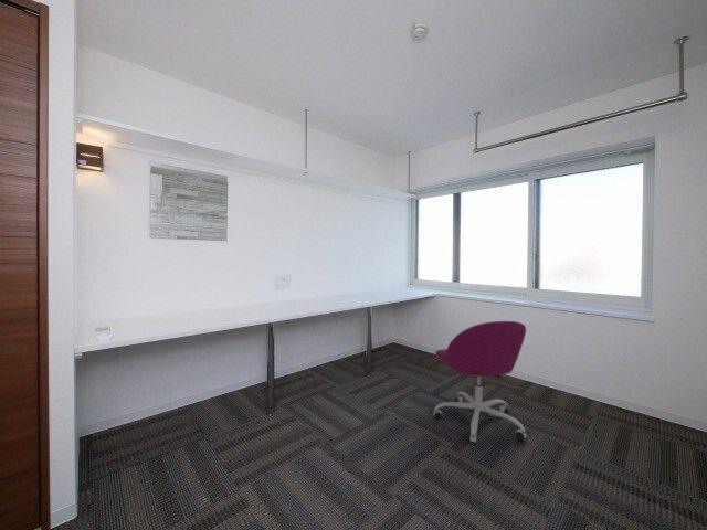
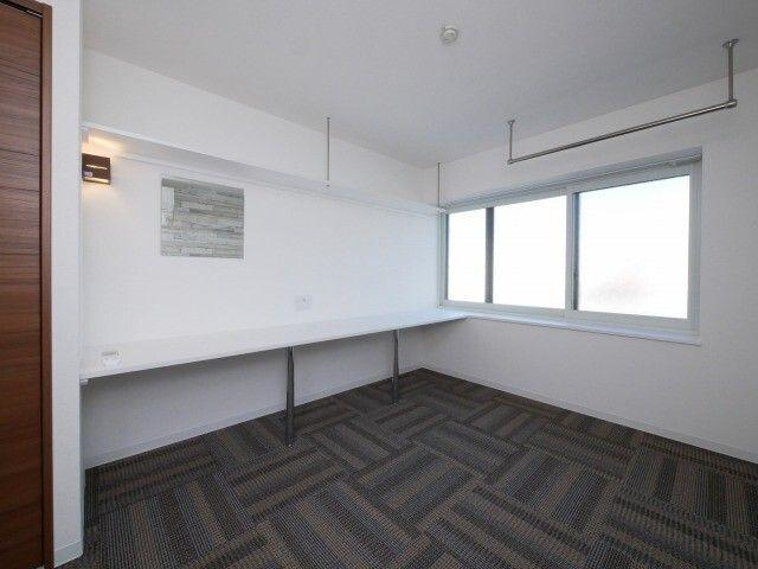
- office chair [433,320,528,445]
